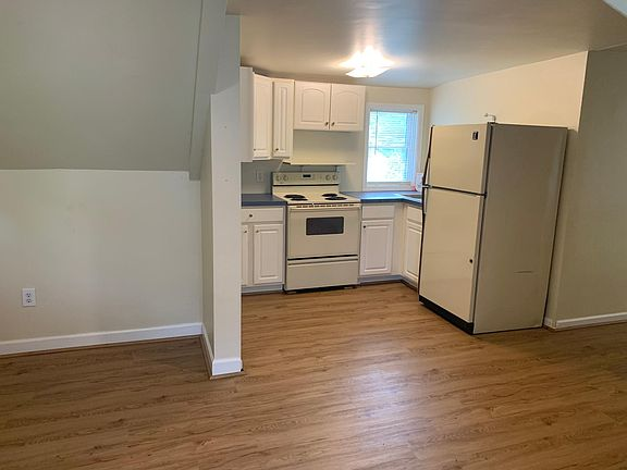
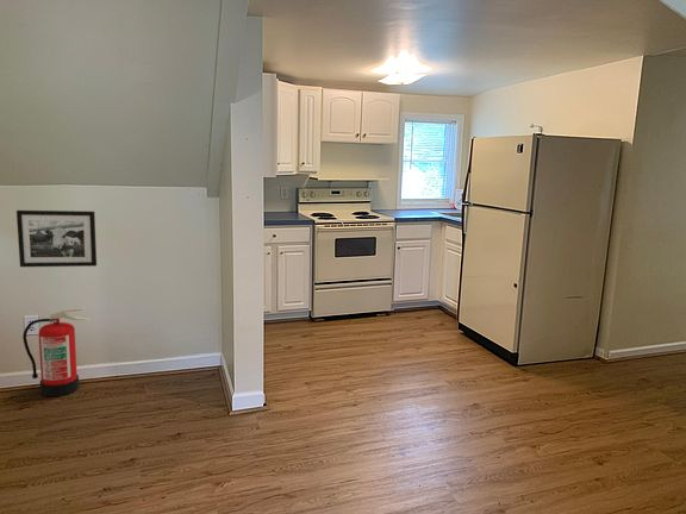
+ fire extinguisher [21,306,92,397]
+ picture frame [15,209,98,268]
